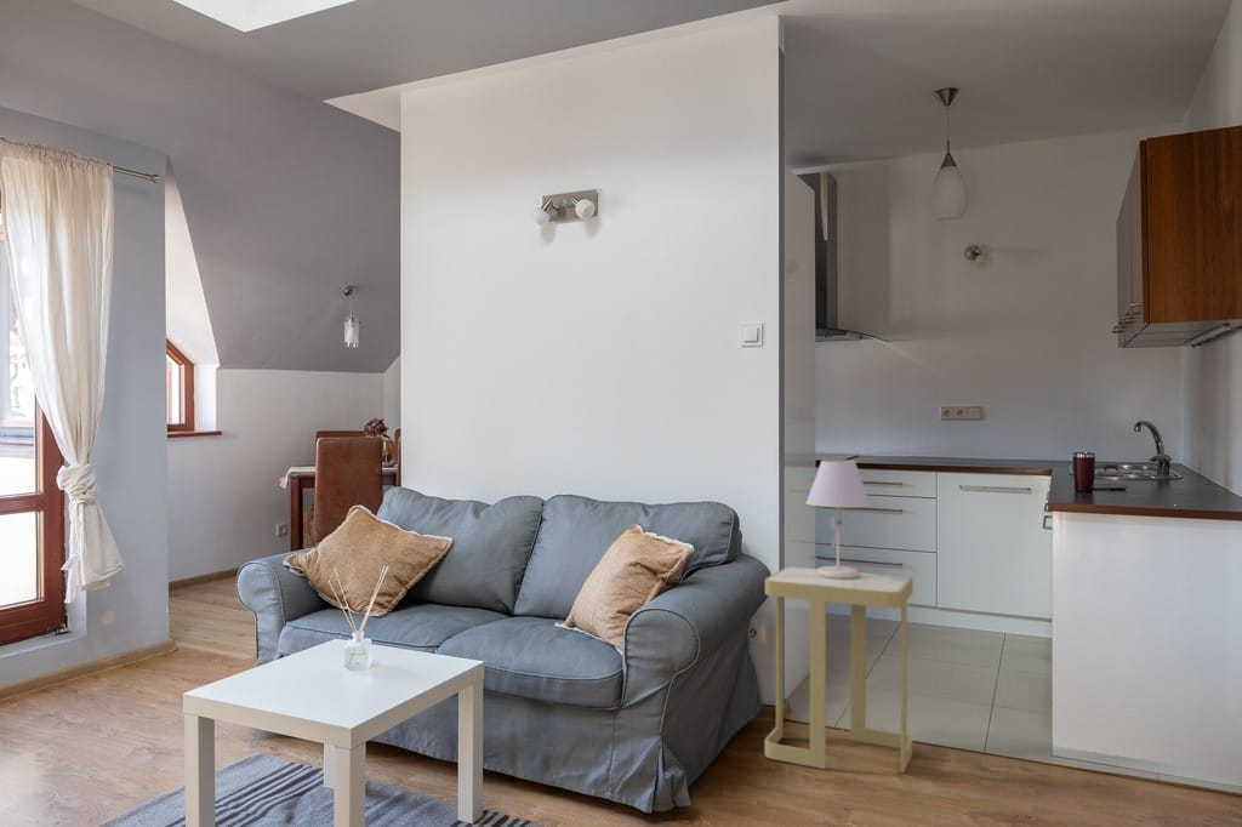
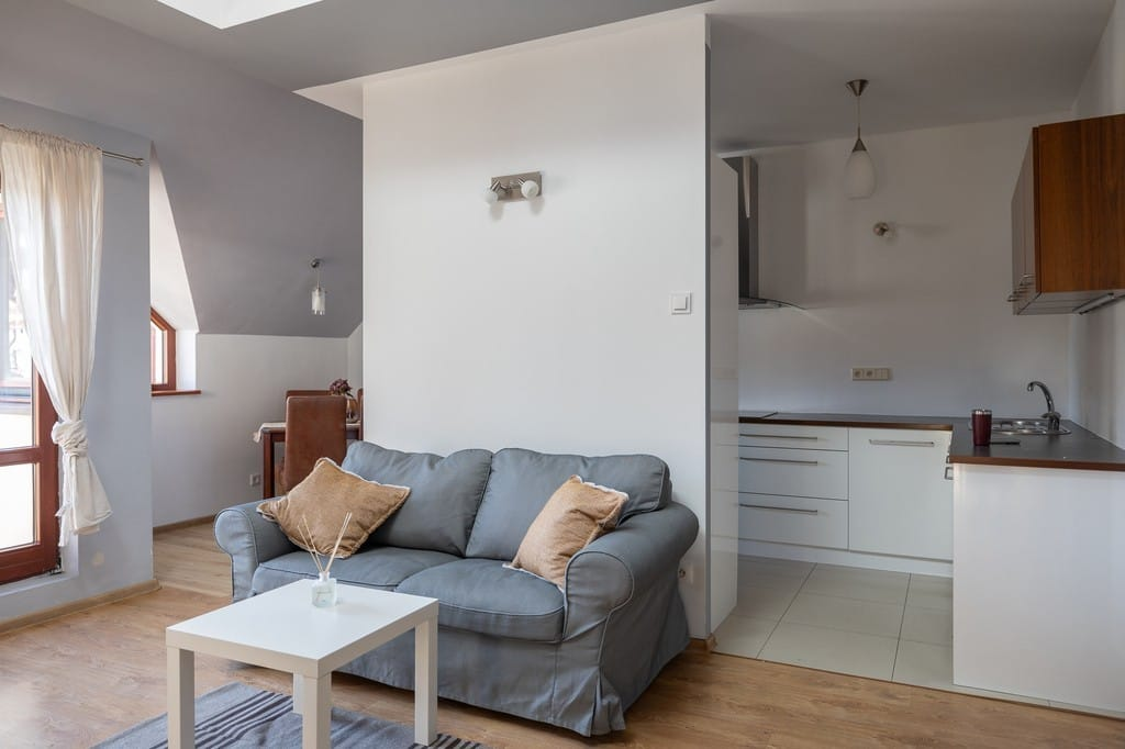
- side table [764,566,915,774]
- table lamp [804,458,872,580]
